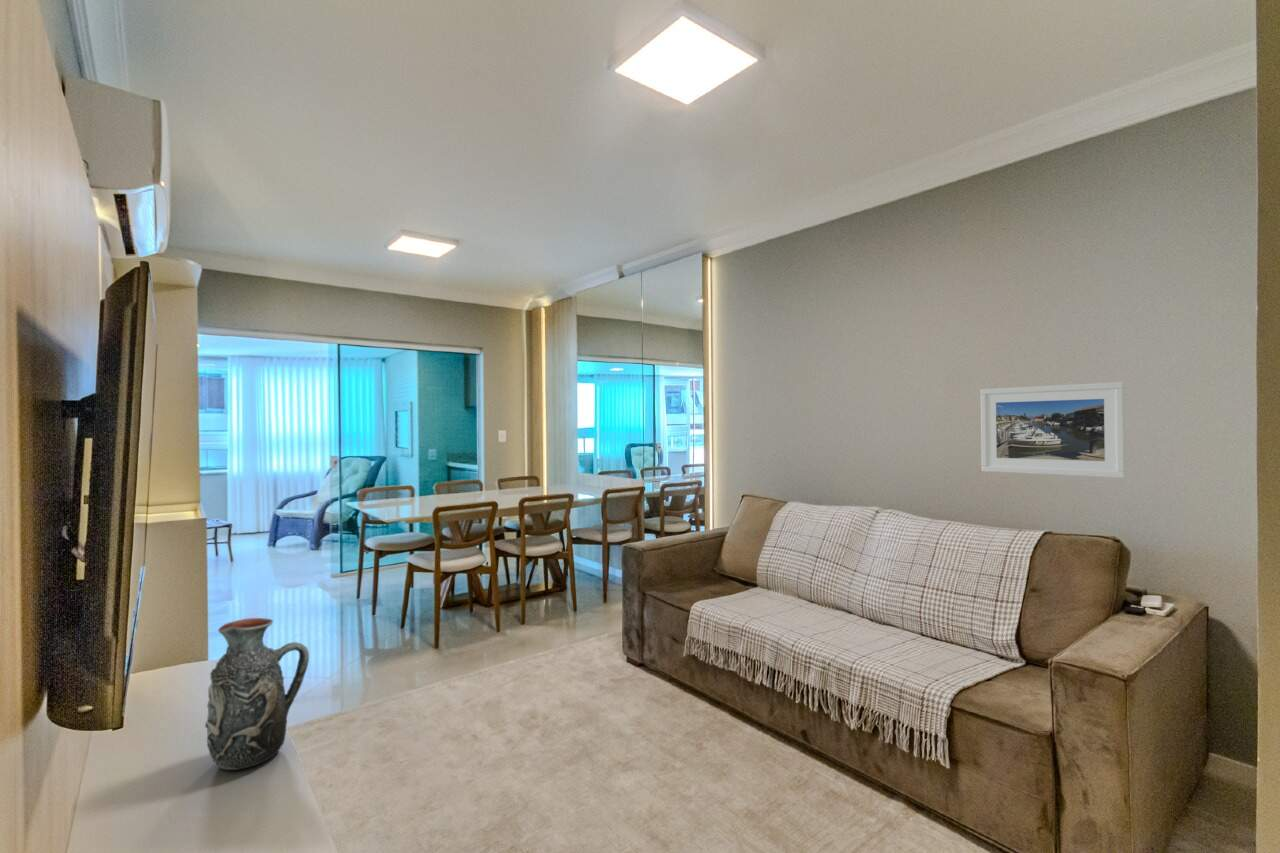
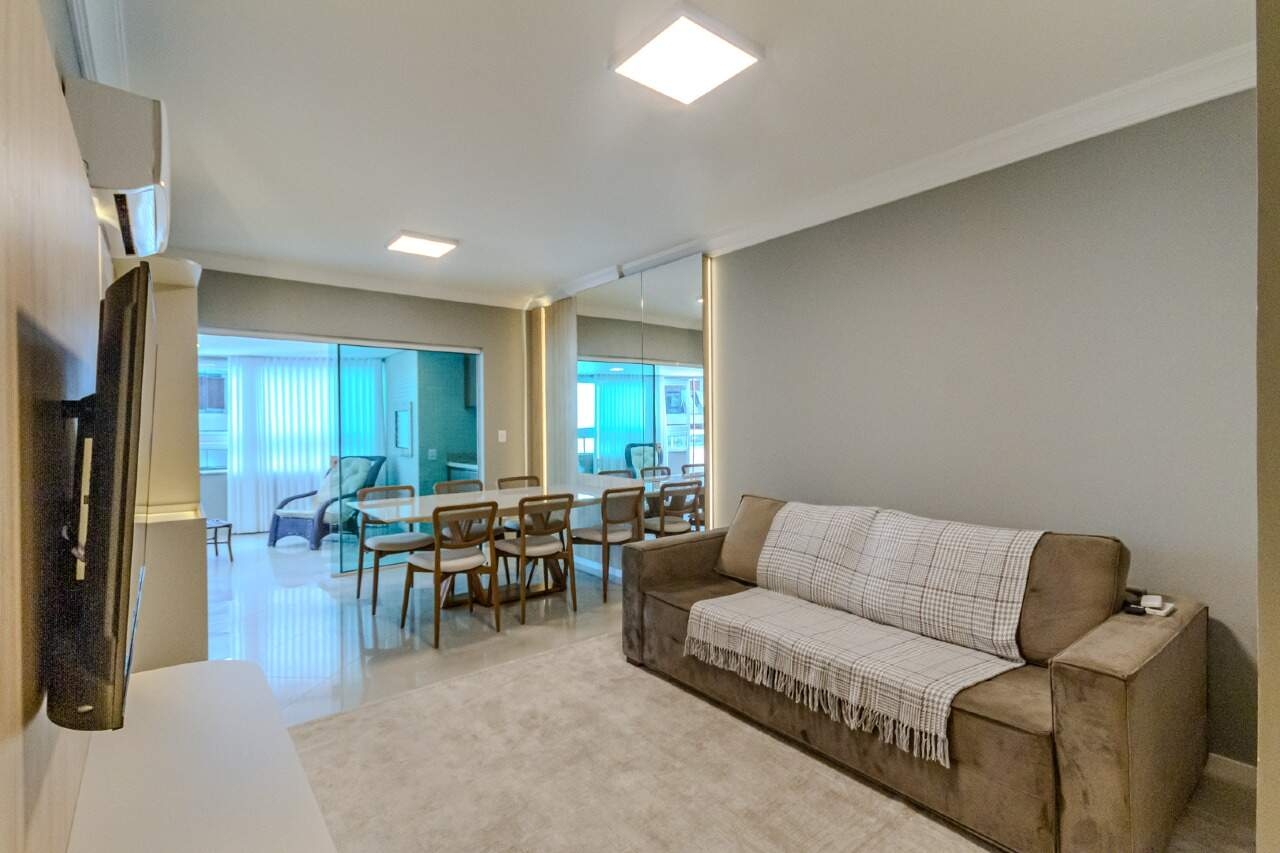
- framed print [979,381,1127,479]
- decorative vase [204,617,310,771]
